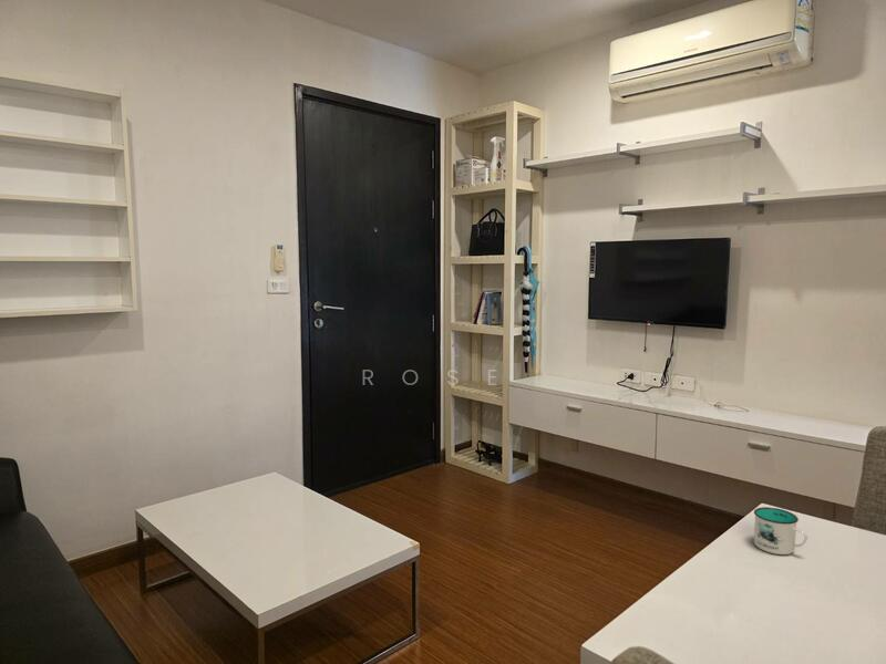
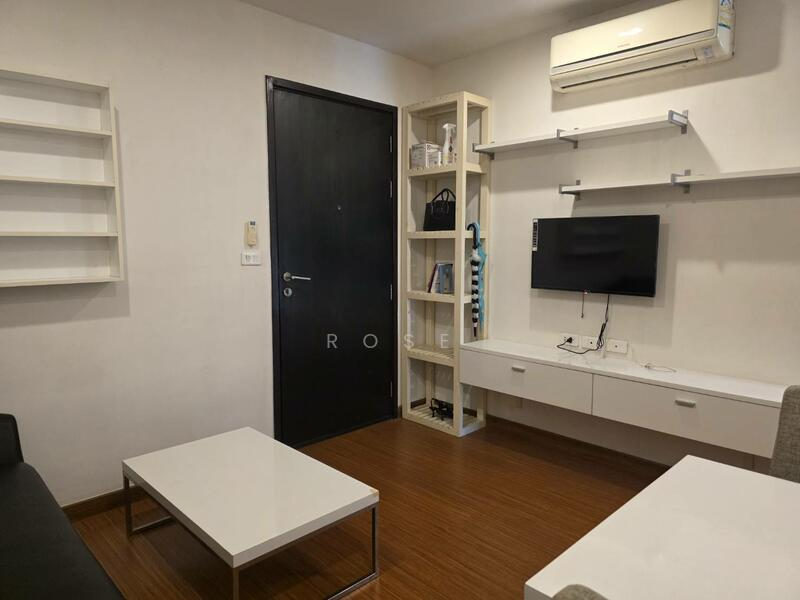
- mug [753,506,810,556]
